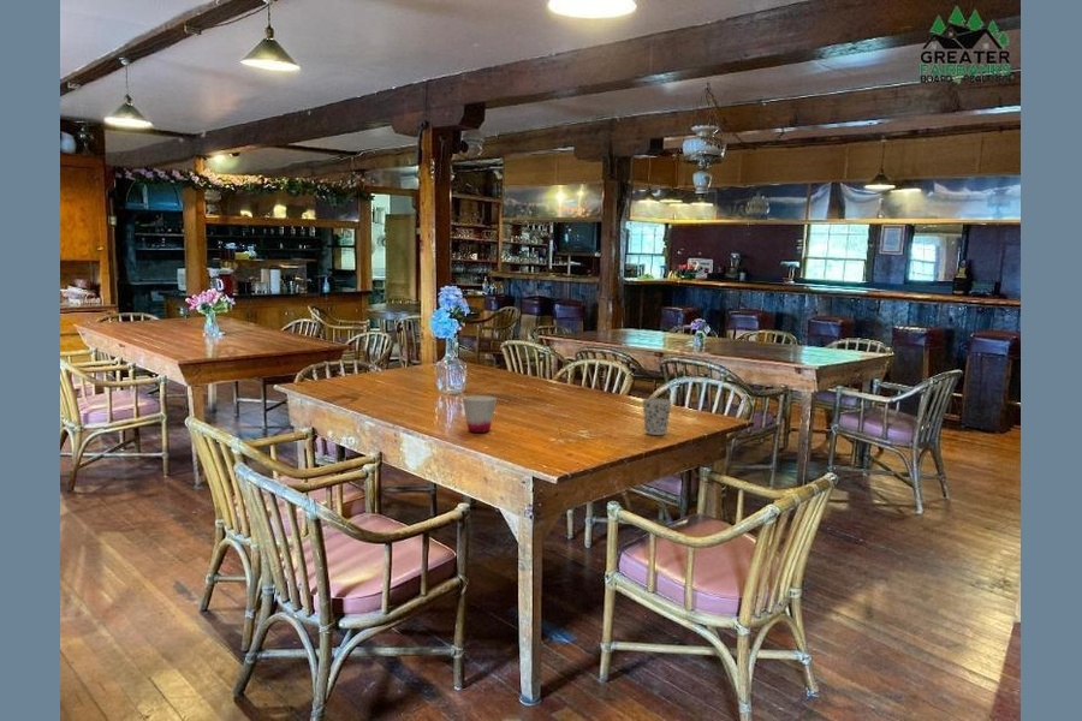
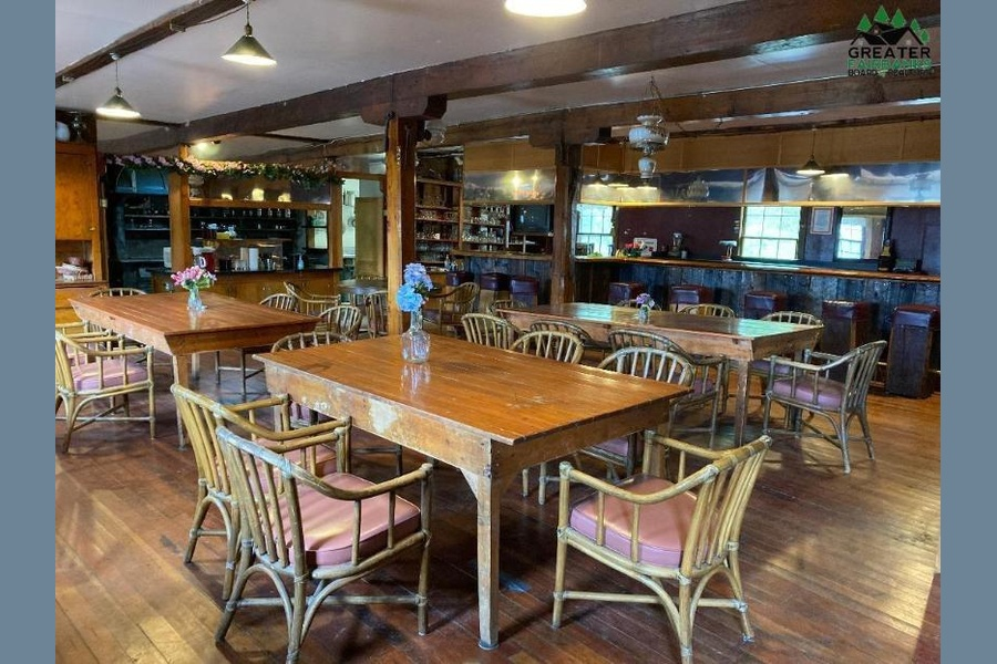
- cup [641,398,673,436]
- cup [462,394,498,434]
